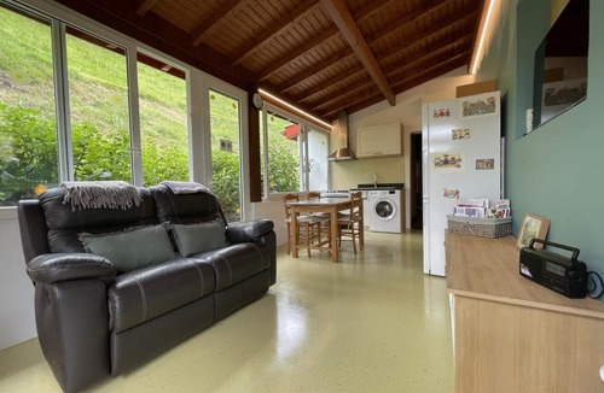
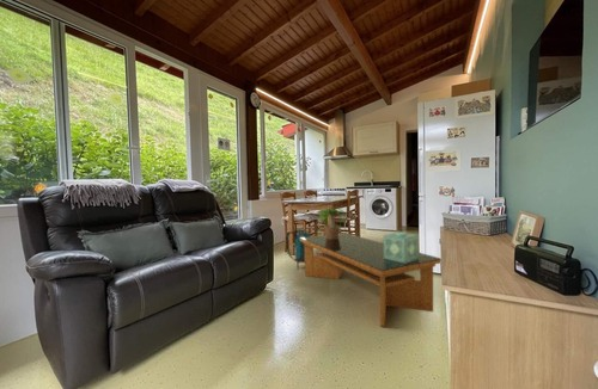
+ decorative box [383,231,420,264]
+ potted plant [318,206,348,239]
+ backpack [285,228,311,270]
+ coffee table [300,231,443,328]
